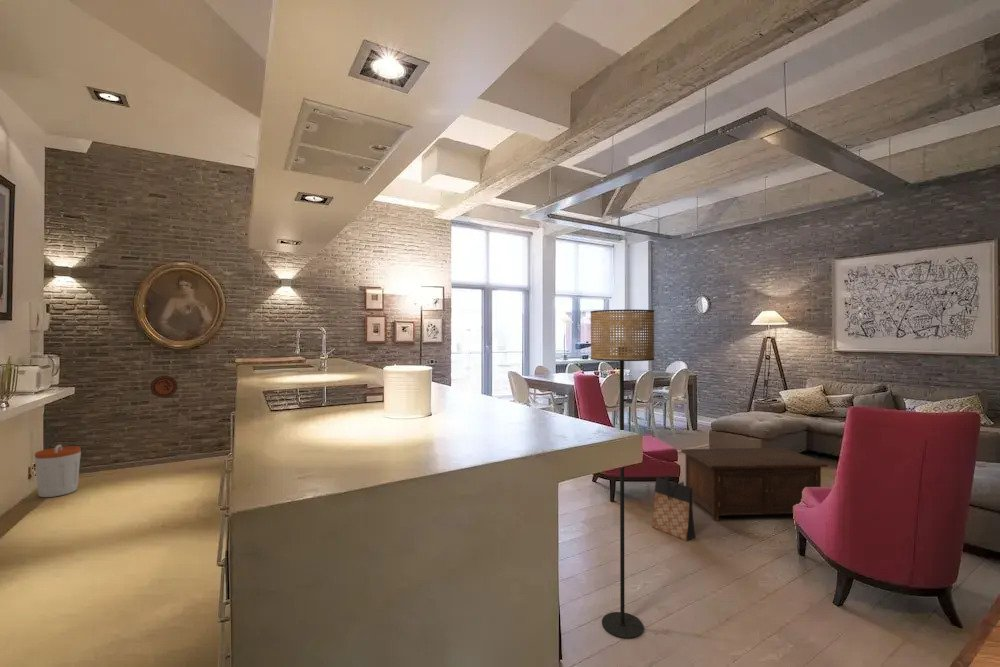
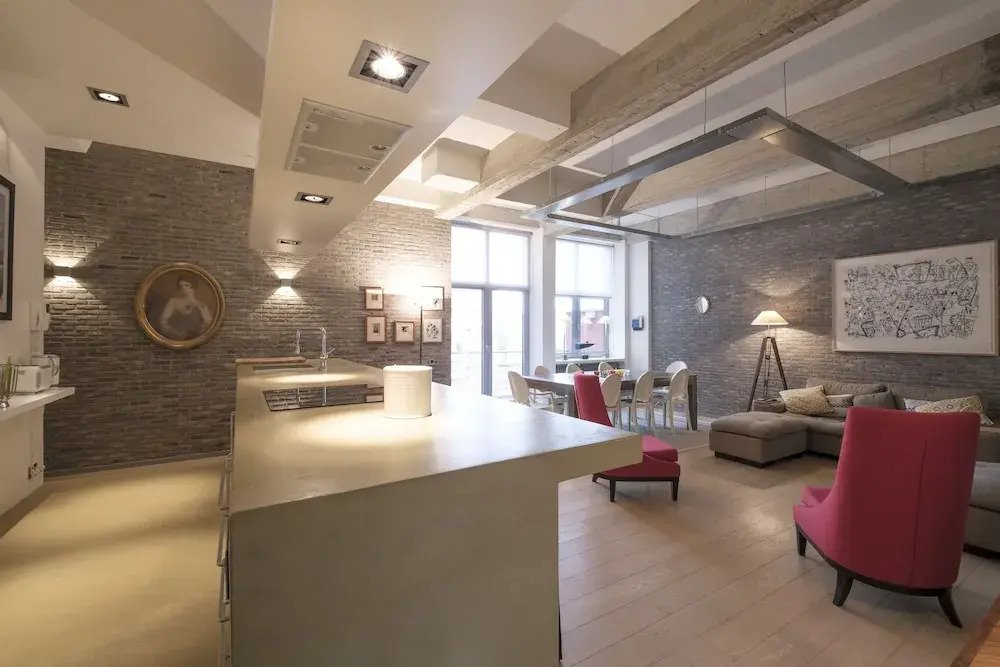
- trash can [34,444,82,498]
- cabinet [680,447,829,522]
- bag [651,475,696,542]
- floor lamp [590,308,655,640]
- decorative plate [150,375,178,399]
